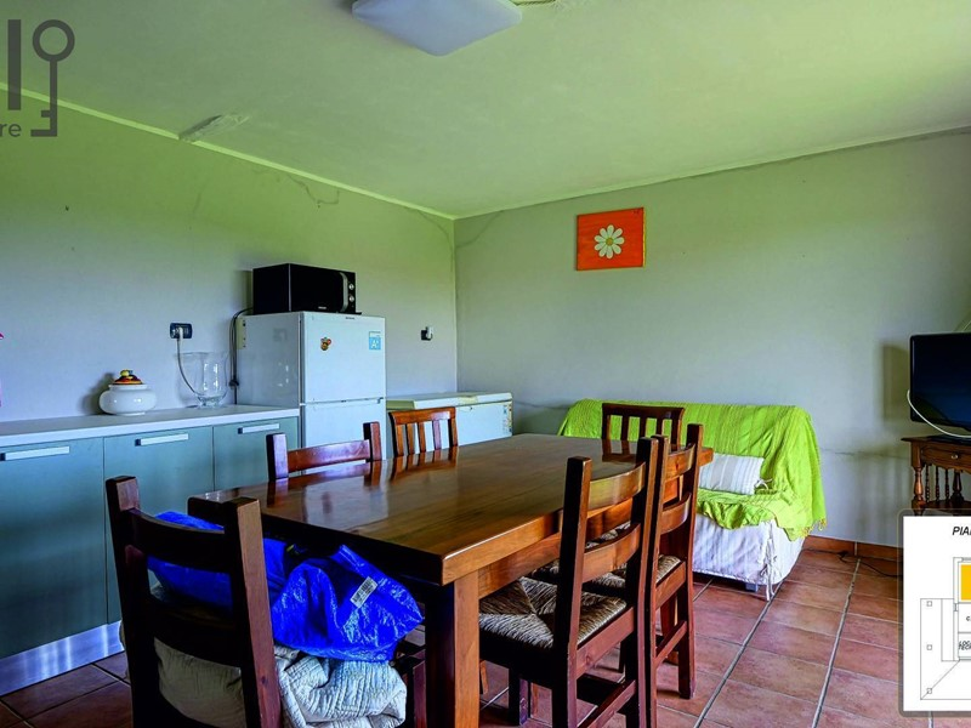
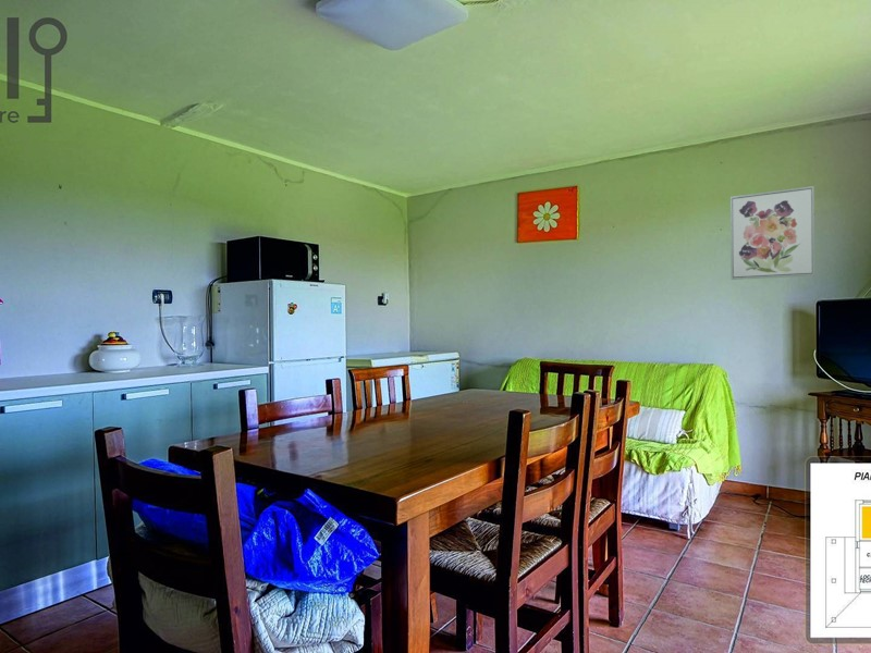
+ wall art [729,185,815,281]
